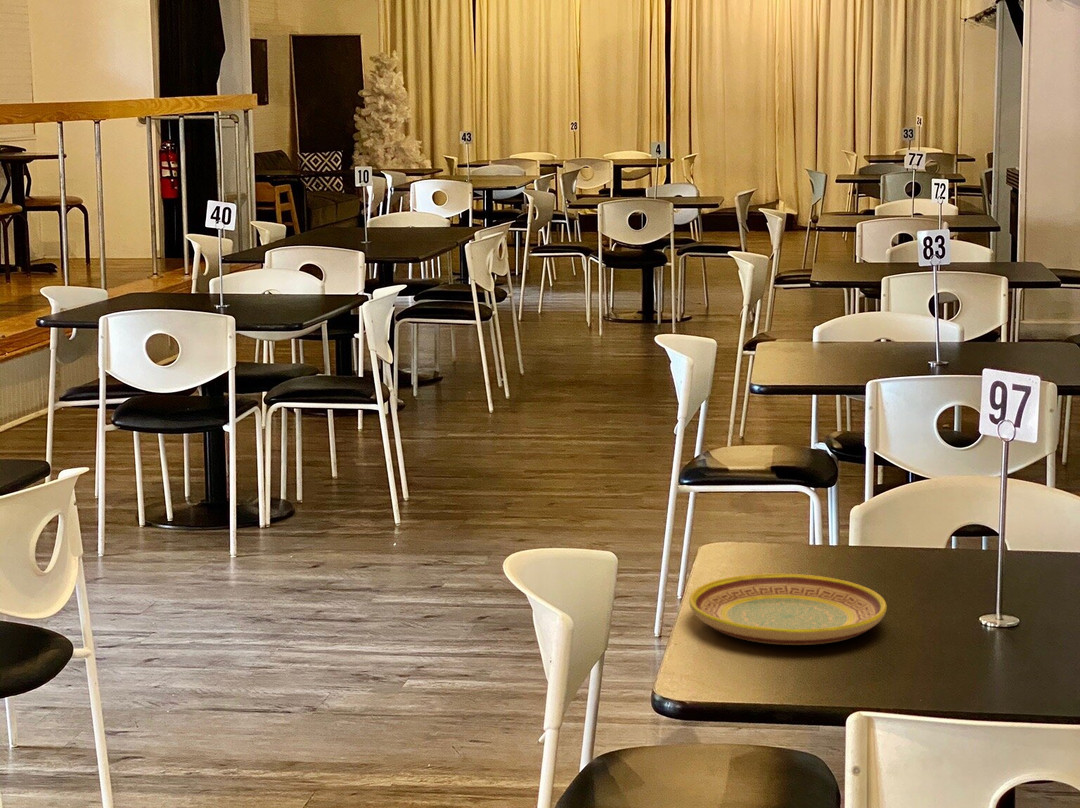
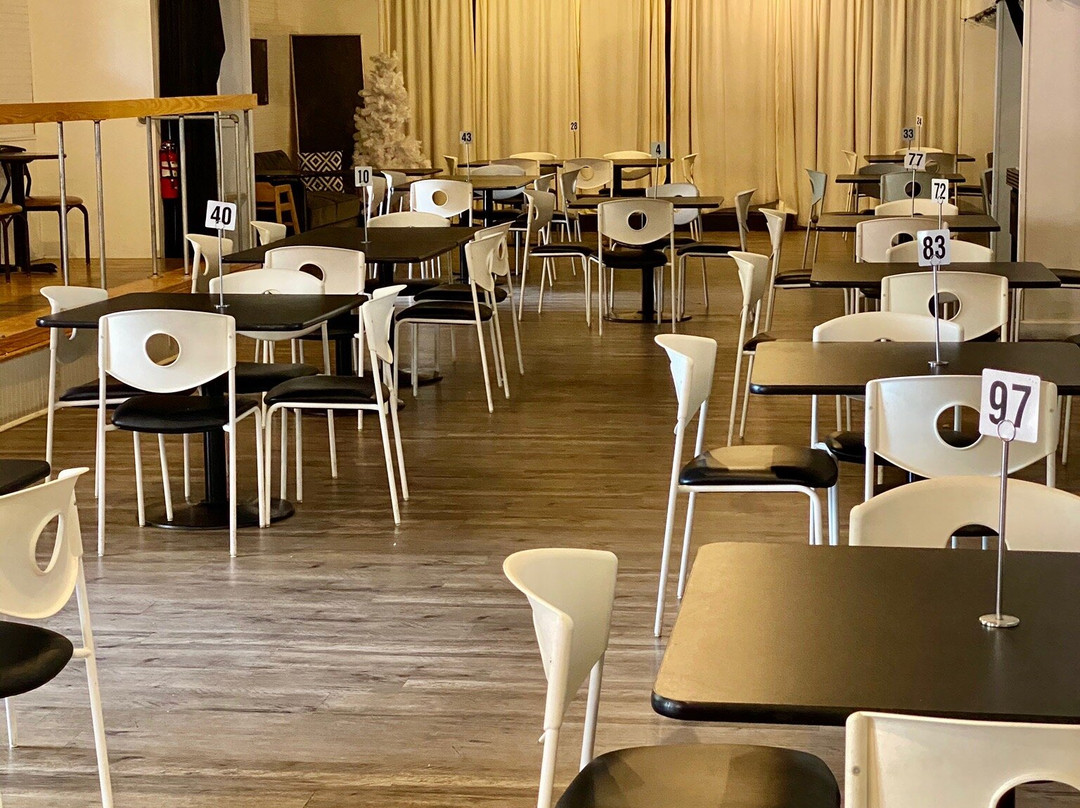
- plate [688,573,888,646]
